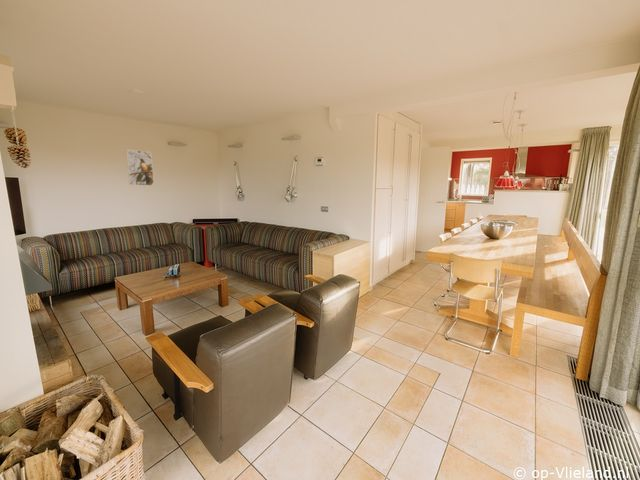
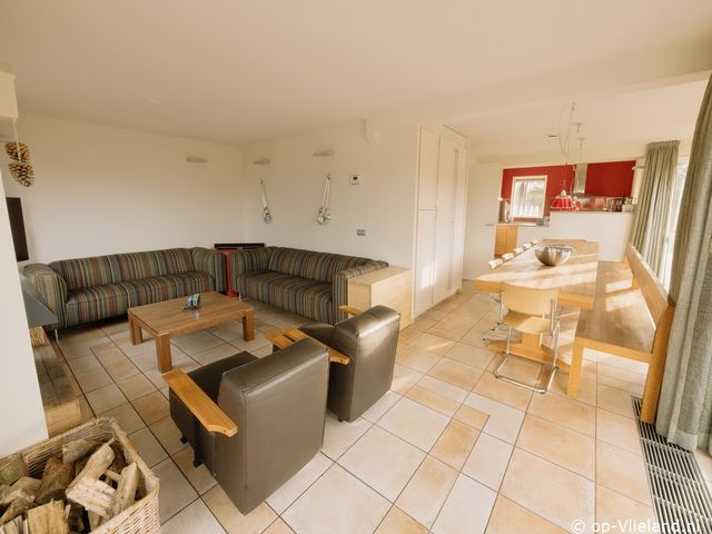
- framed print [125,149,155,187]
